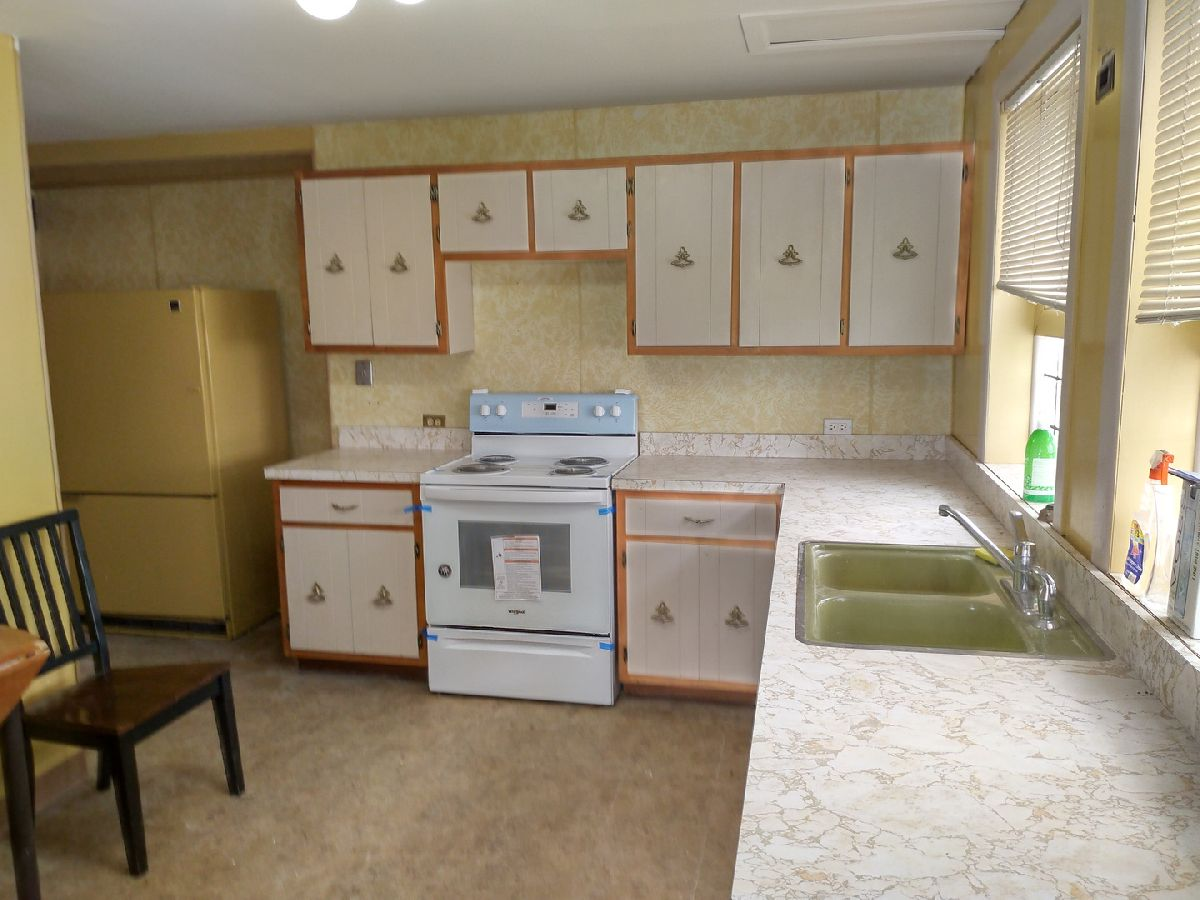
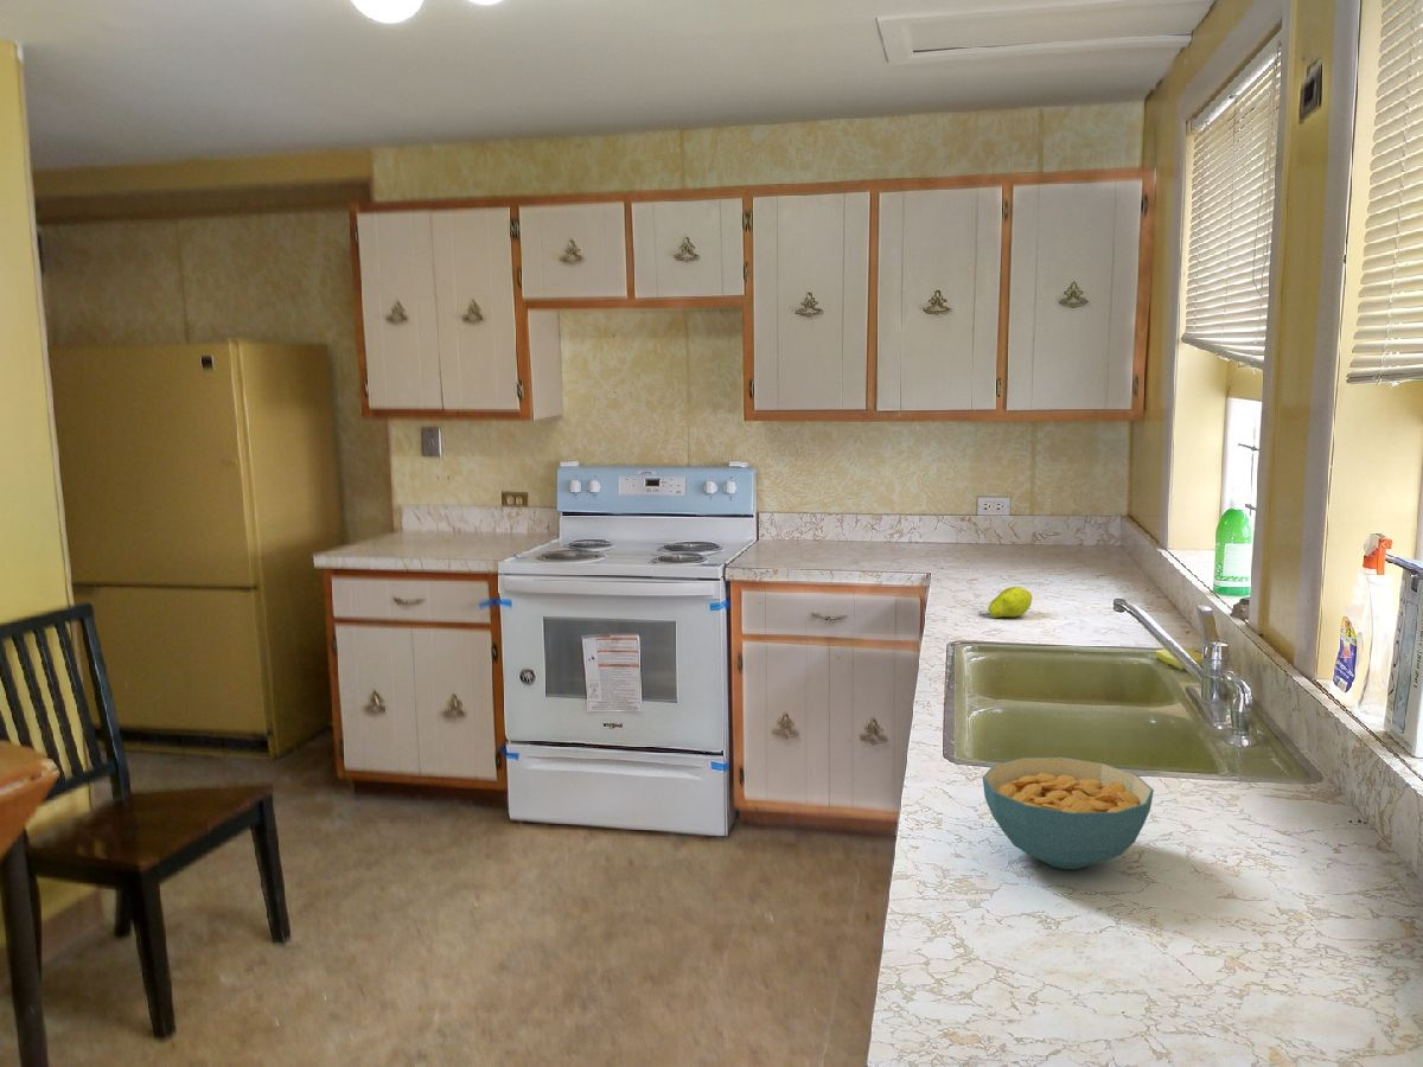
+ fruit [978,586,1033,619]
+ cereal bowl [982,756,1155,870]
